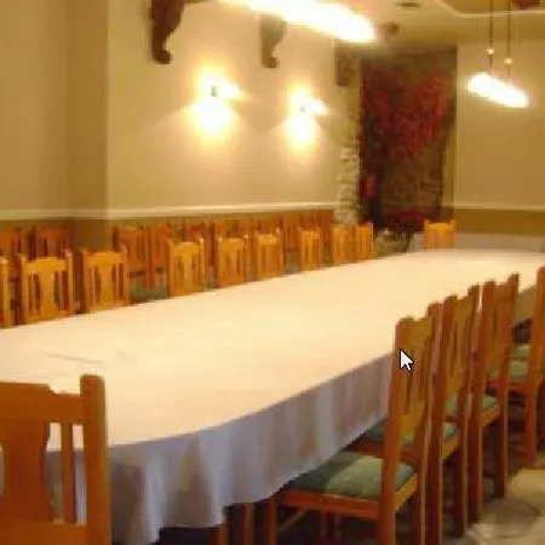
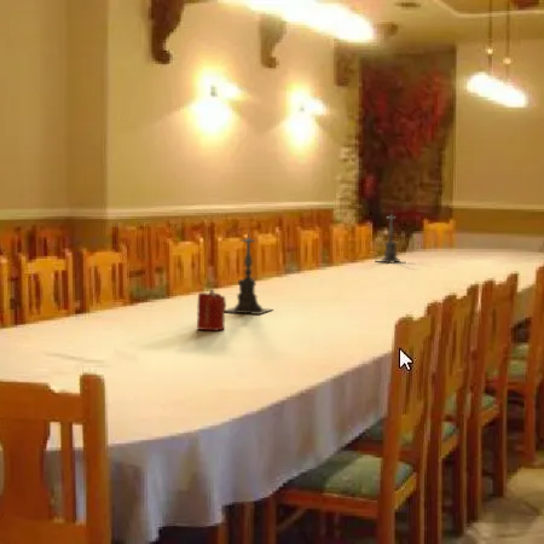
+ candle holder [376,208,405,265]
+ candle [196,288,227,332]
+ candle holder [225,228,273,316]
